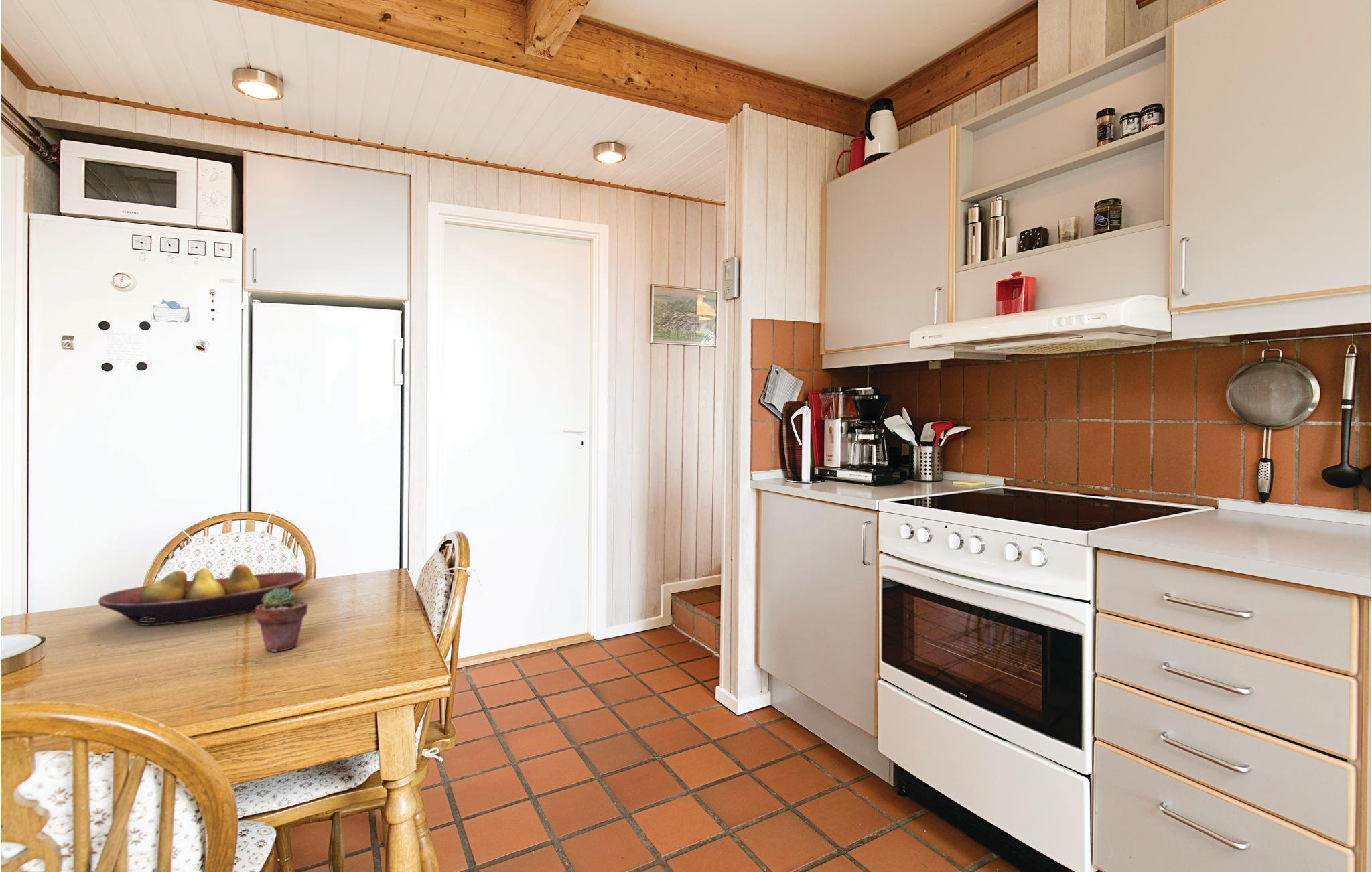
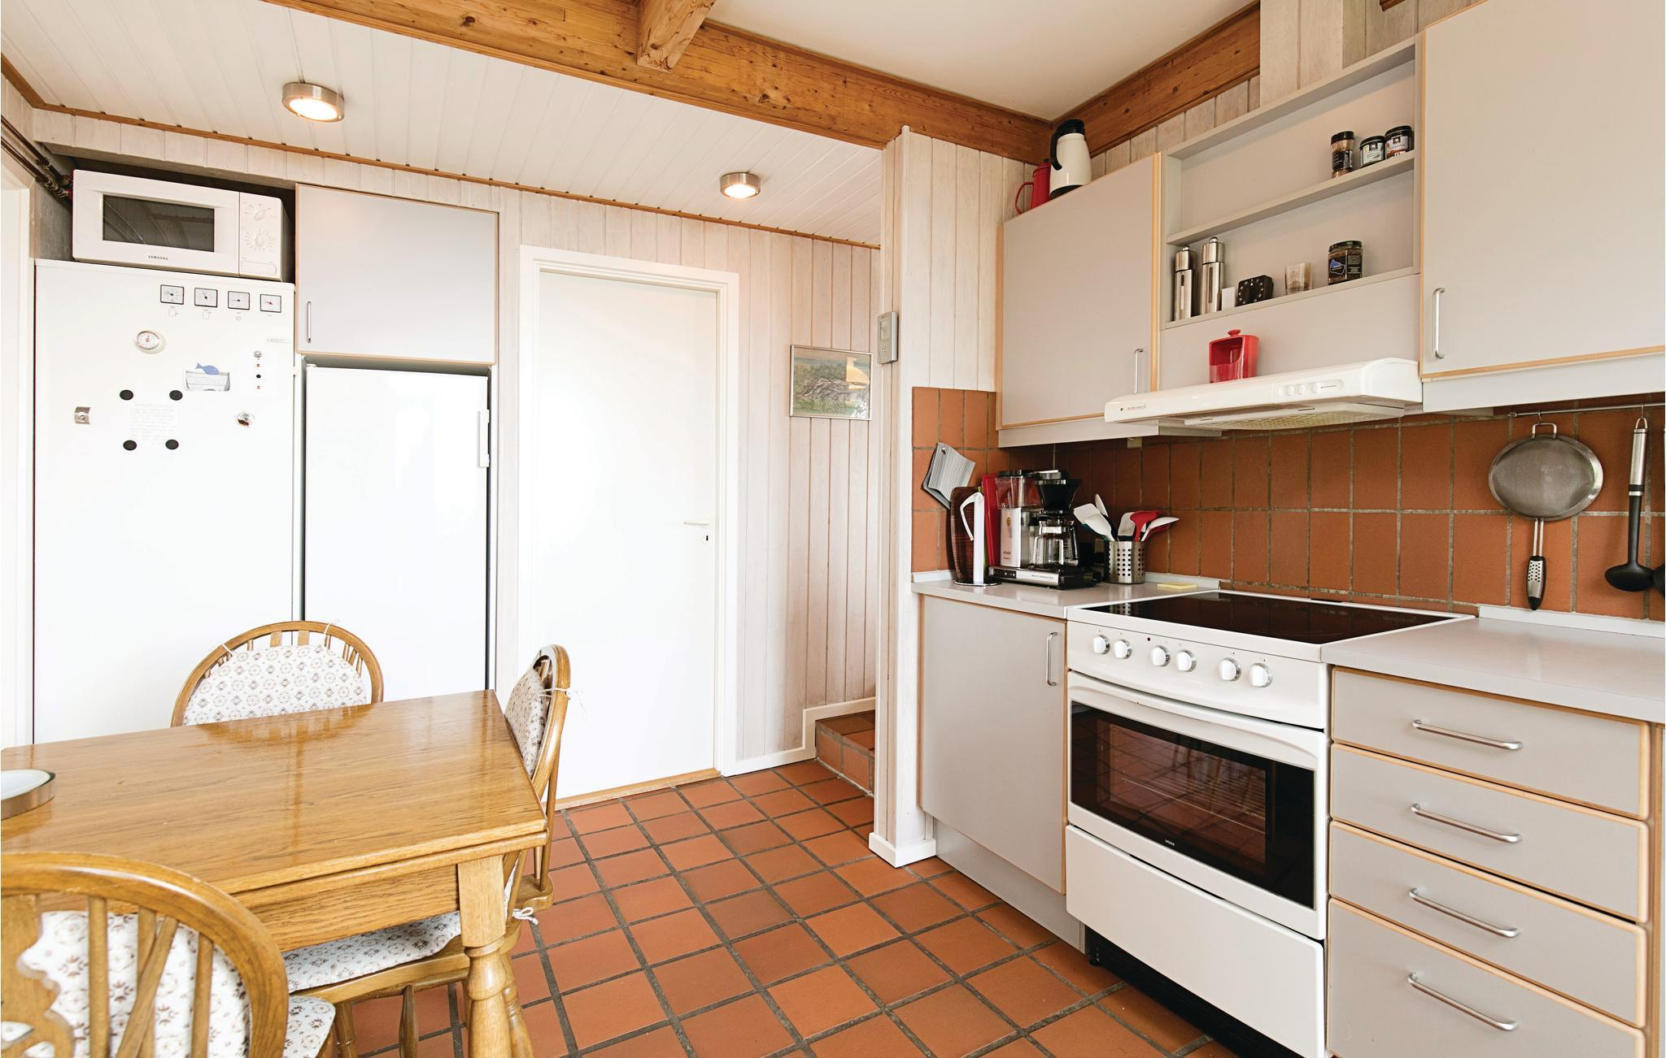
- fruit bowl [98,563,307,626]
- potted succulent [255,588,308,652]
